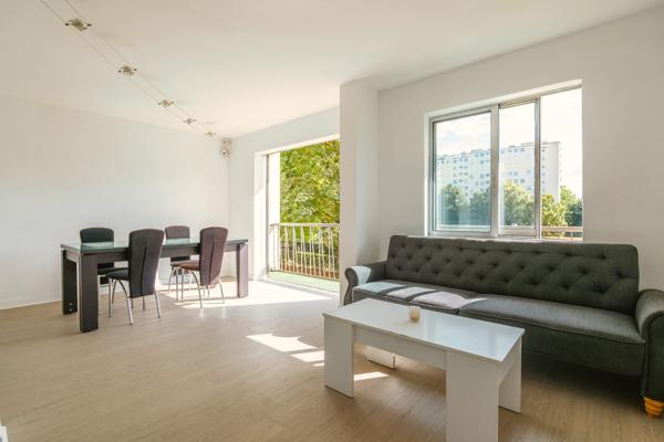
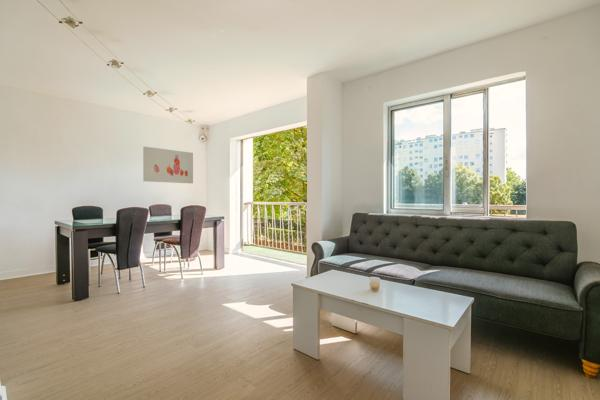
+ wall art [142,146,194,184]
